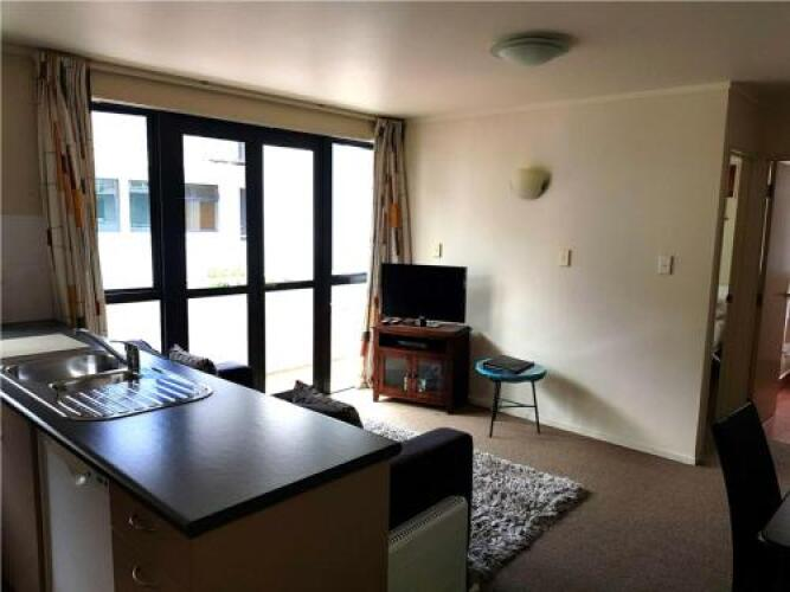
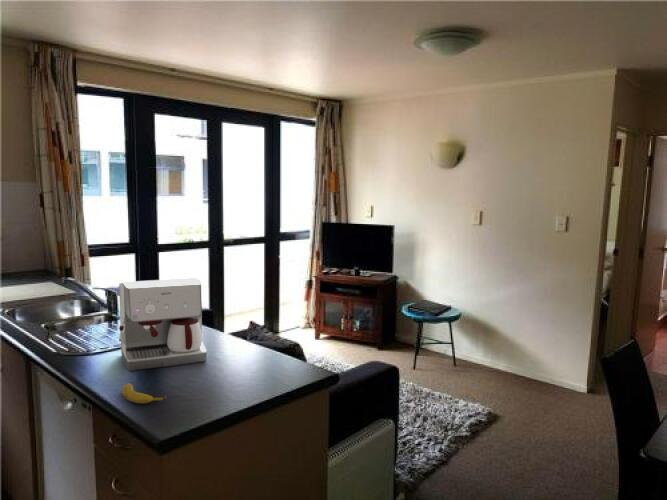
+ coffee maker [118,277,208,372]
+ banana [121,382,167,404]
